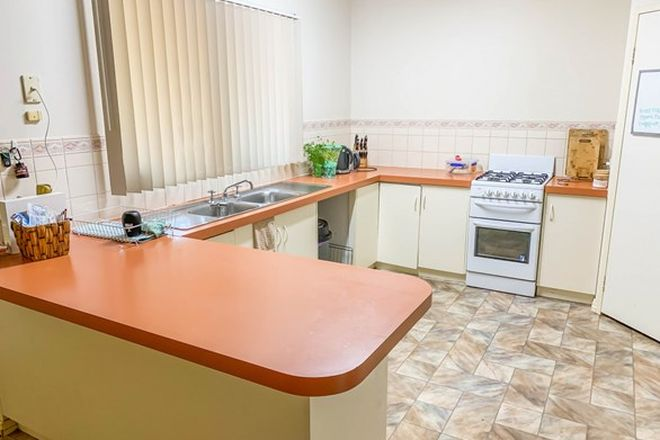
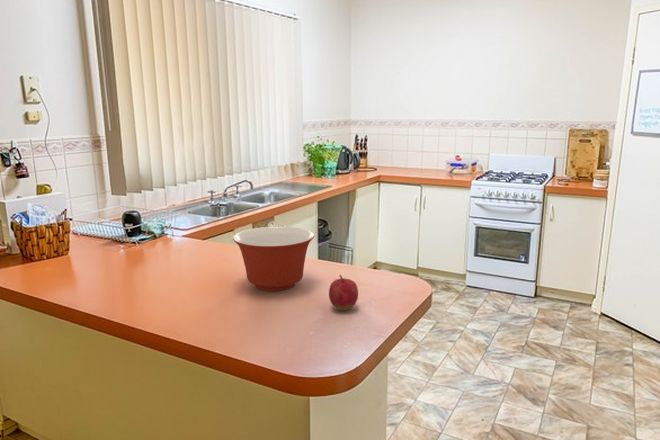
+ apple [328,274,359,311]
+ mixing bowl [232,226,315,292]
